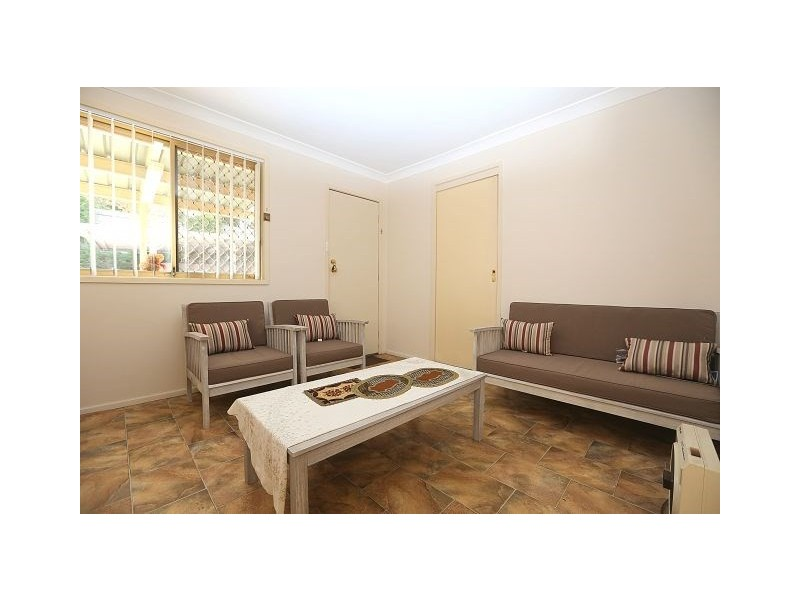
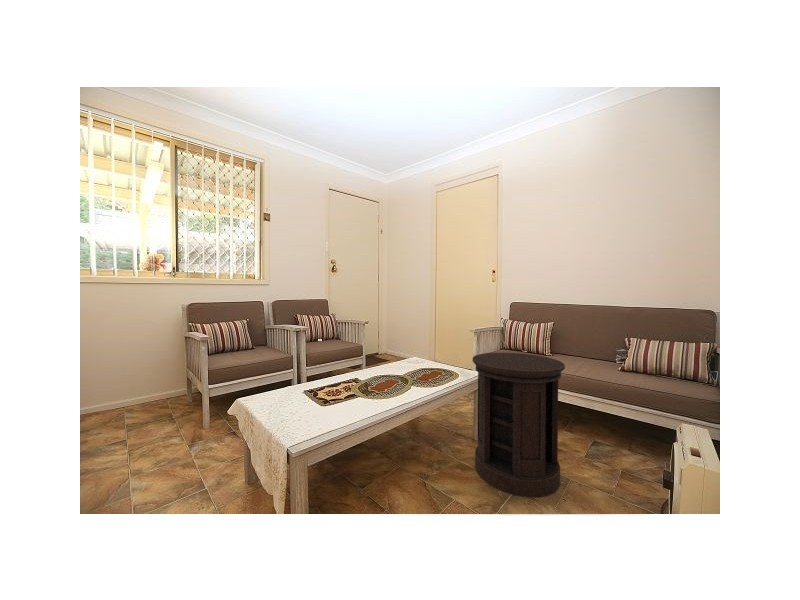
+ side table [471,351,566,499]
